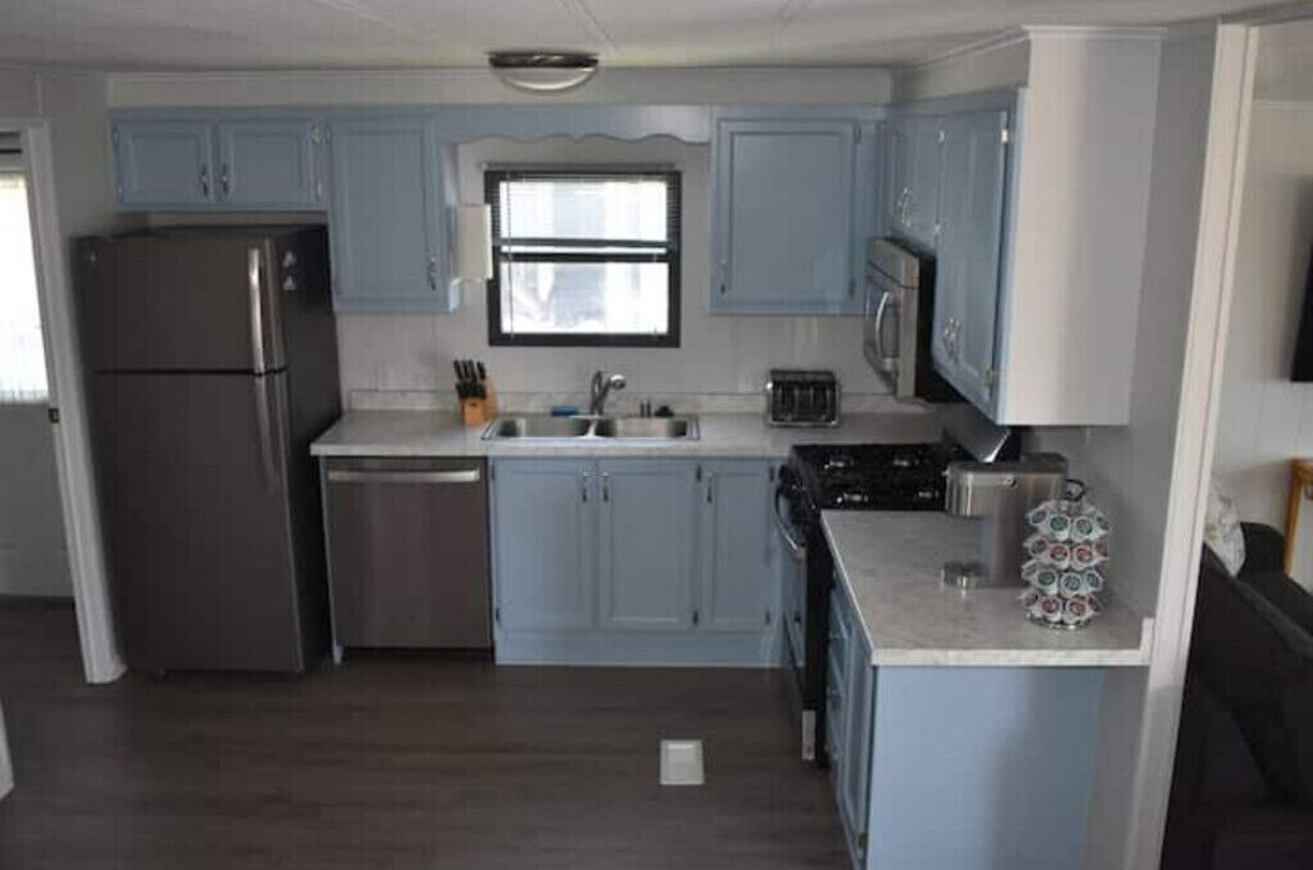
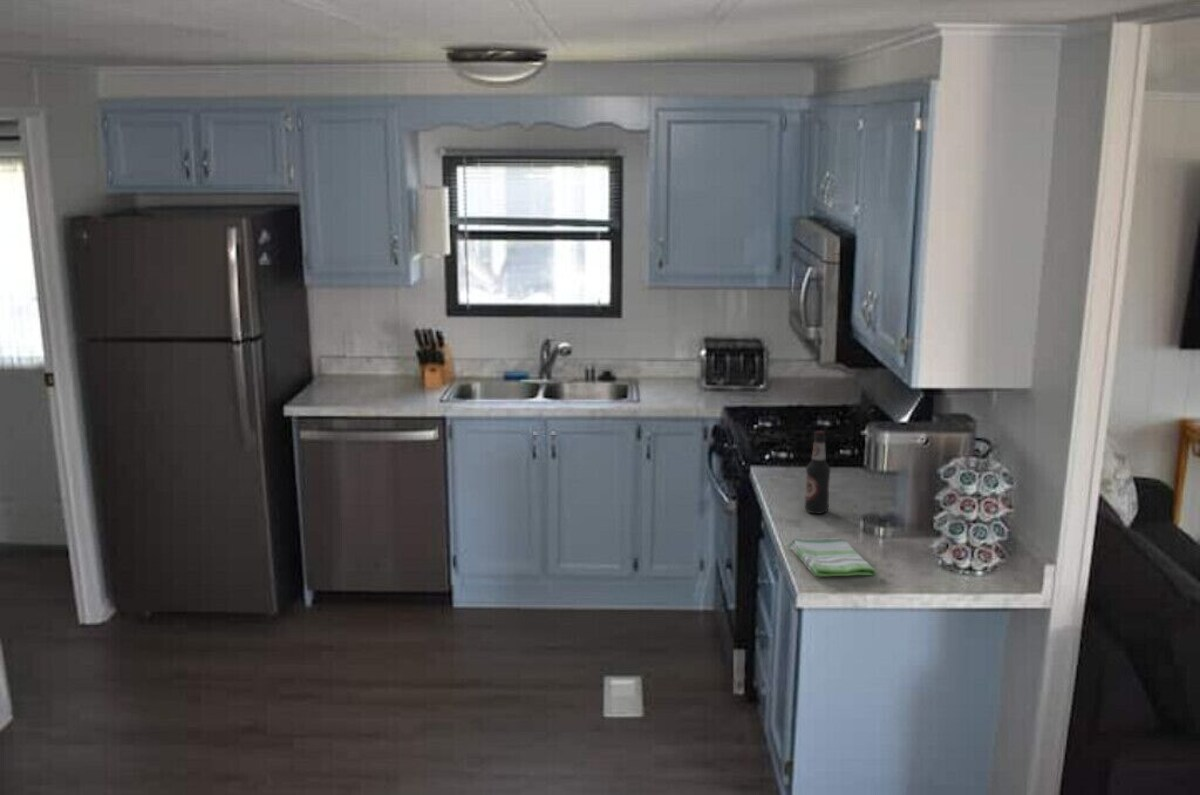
+ dish towel [788,537,877,578]
+ bottle [804,430,831,515]
